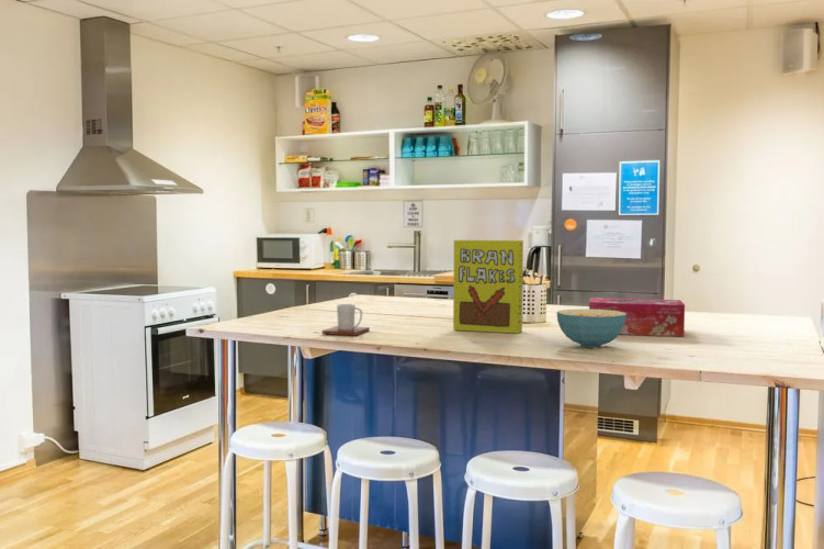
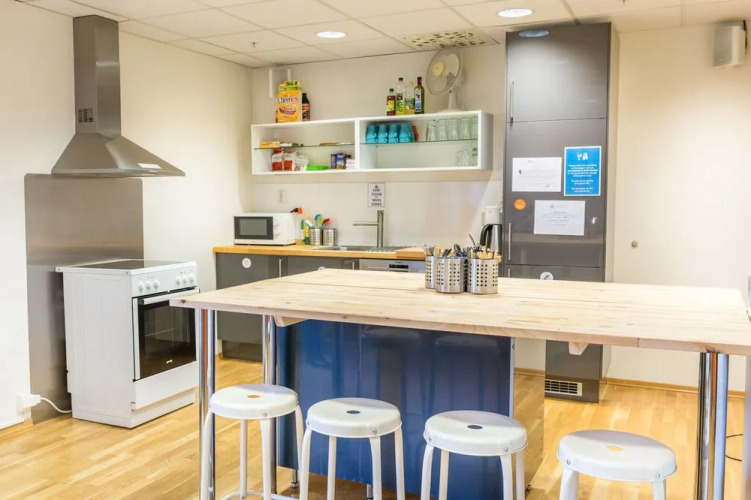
- mug [320,303,371,337]
- tissue box [588,296,686,337]
- cereal bowl [556,307,627,349]
- cereal box [452,238,524,334]
